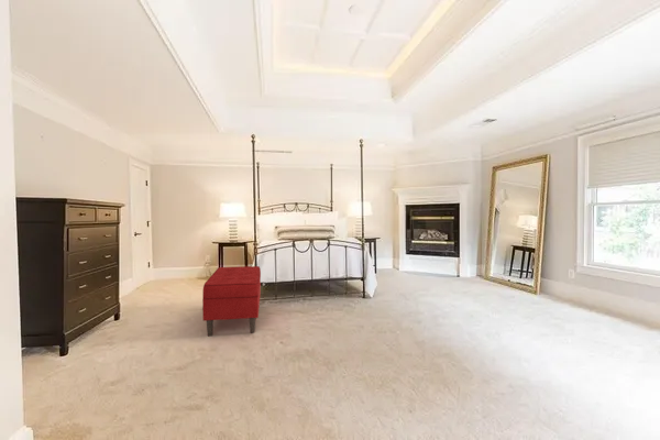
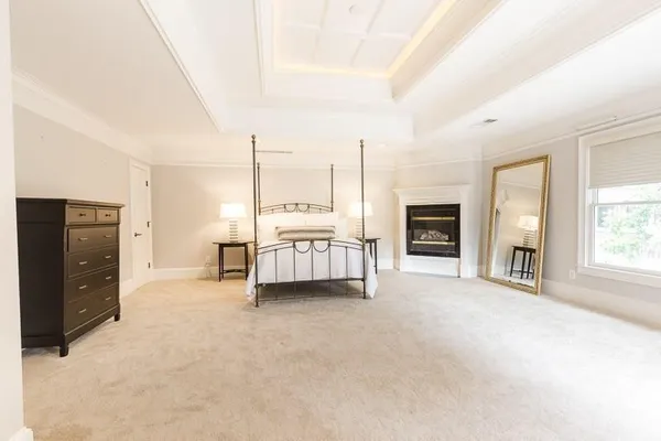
- bench [201,265,262,338]
